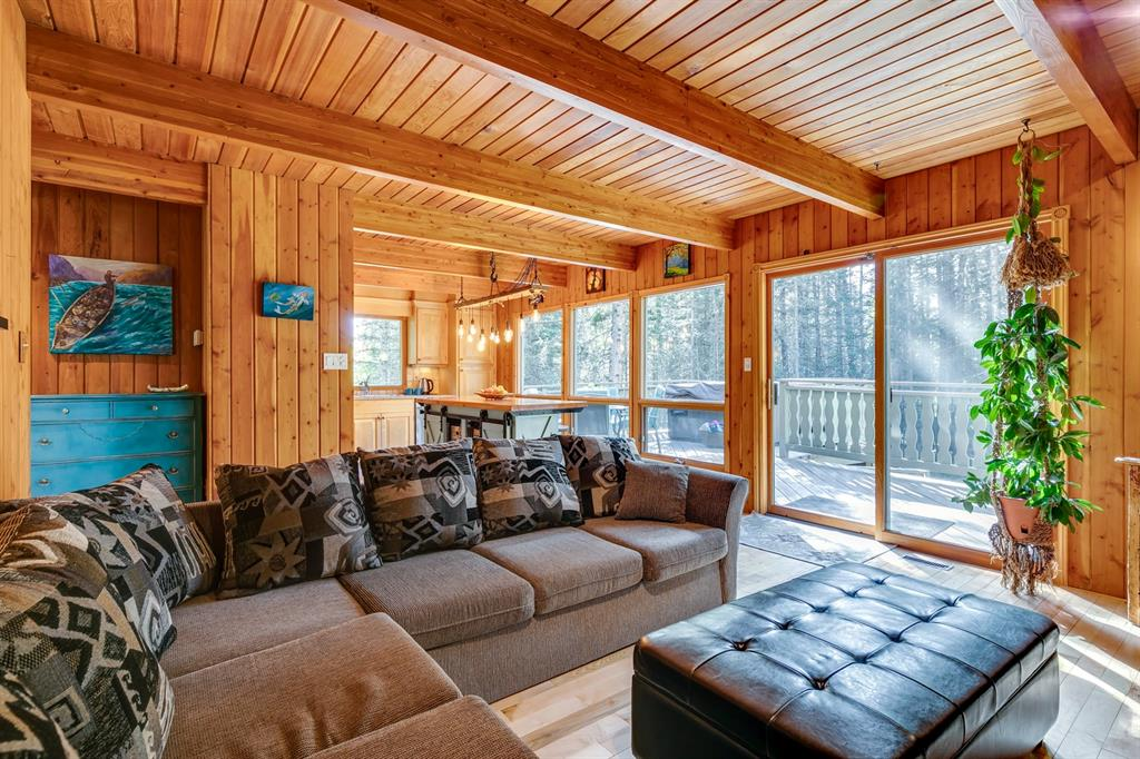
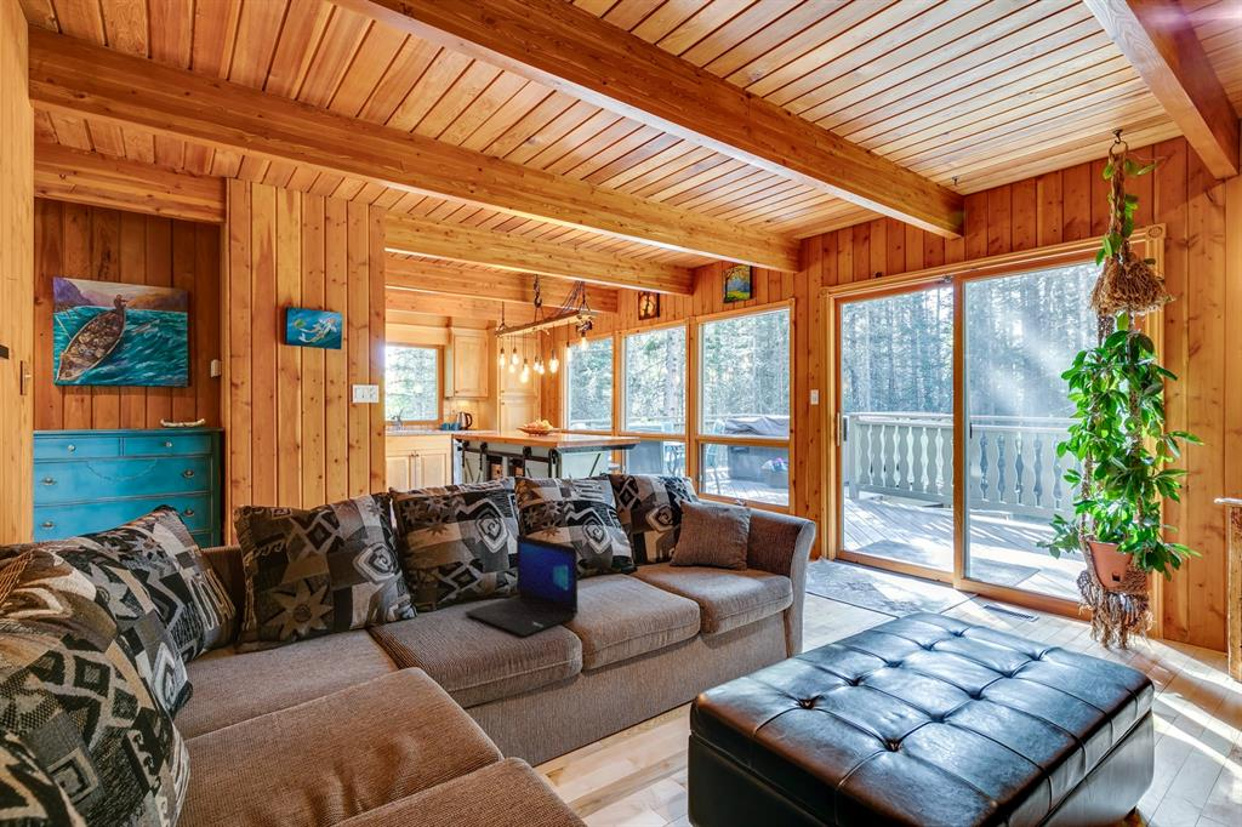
+ laptop [463,534,580,638]
